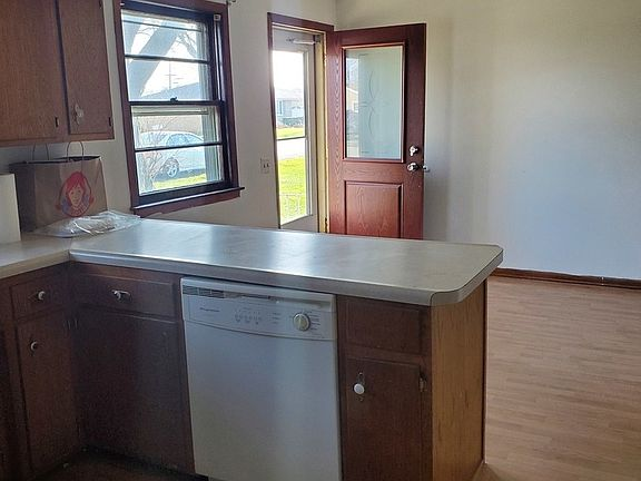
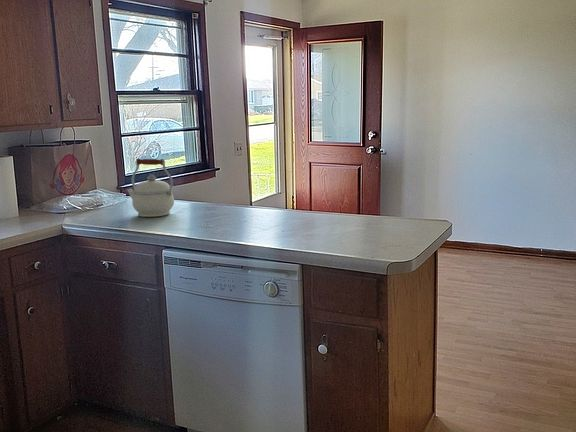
+ kettle [126,158,175,218]
